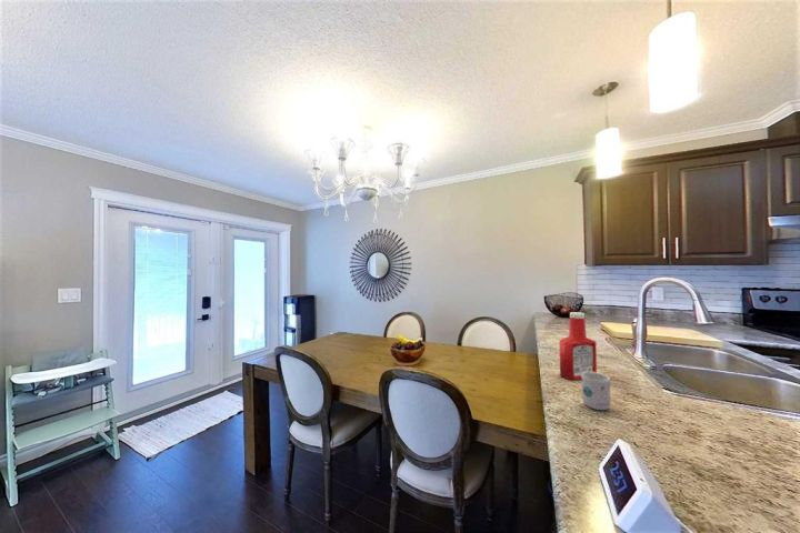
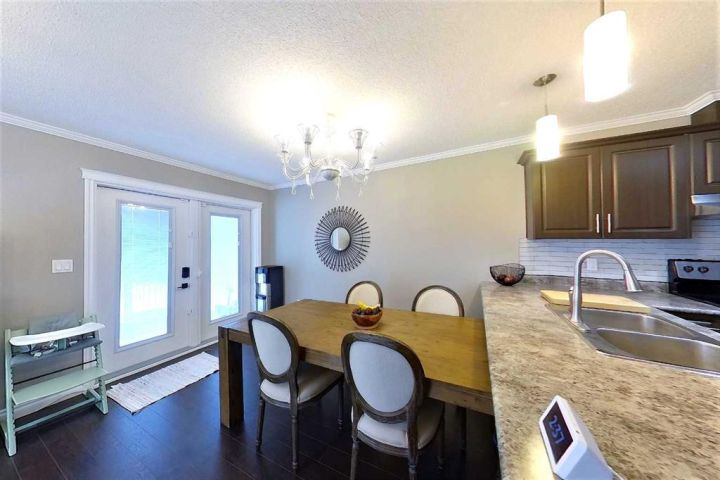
- mug [581,371,611,411]
- soap bottle [559,311,598,381]
